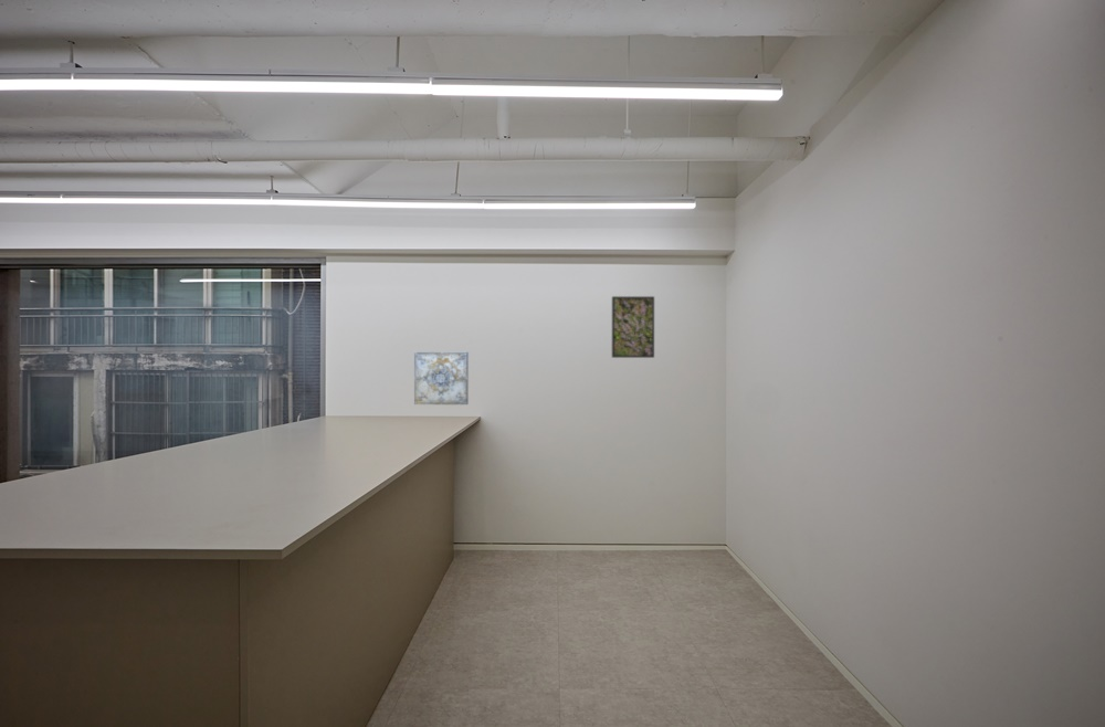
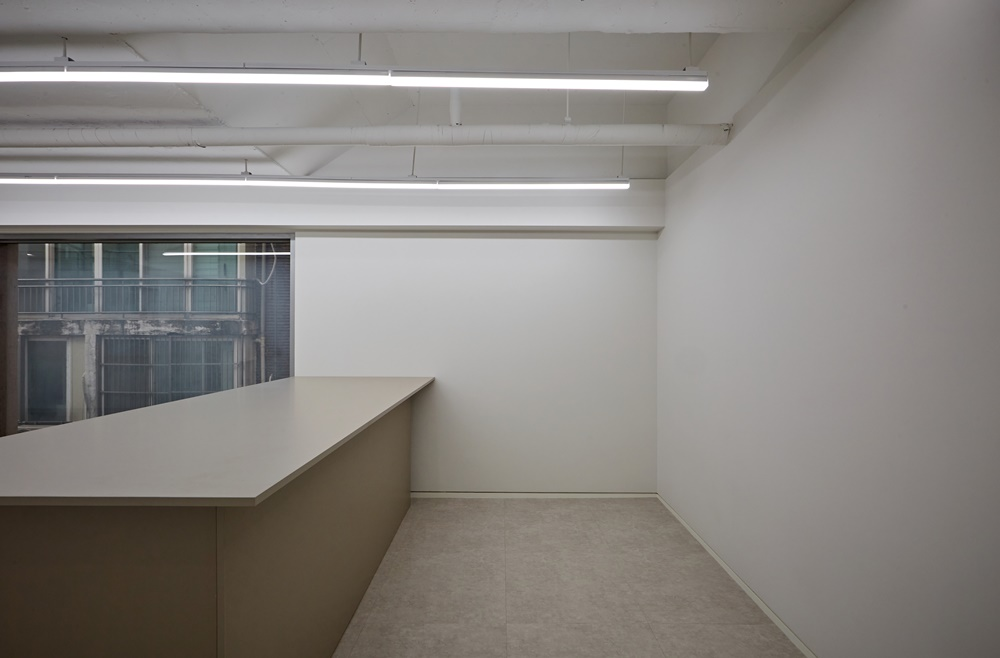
- wall art [413,351,470,405]
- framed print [611,295,655,359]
